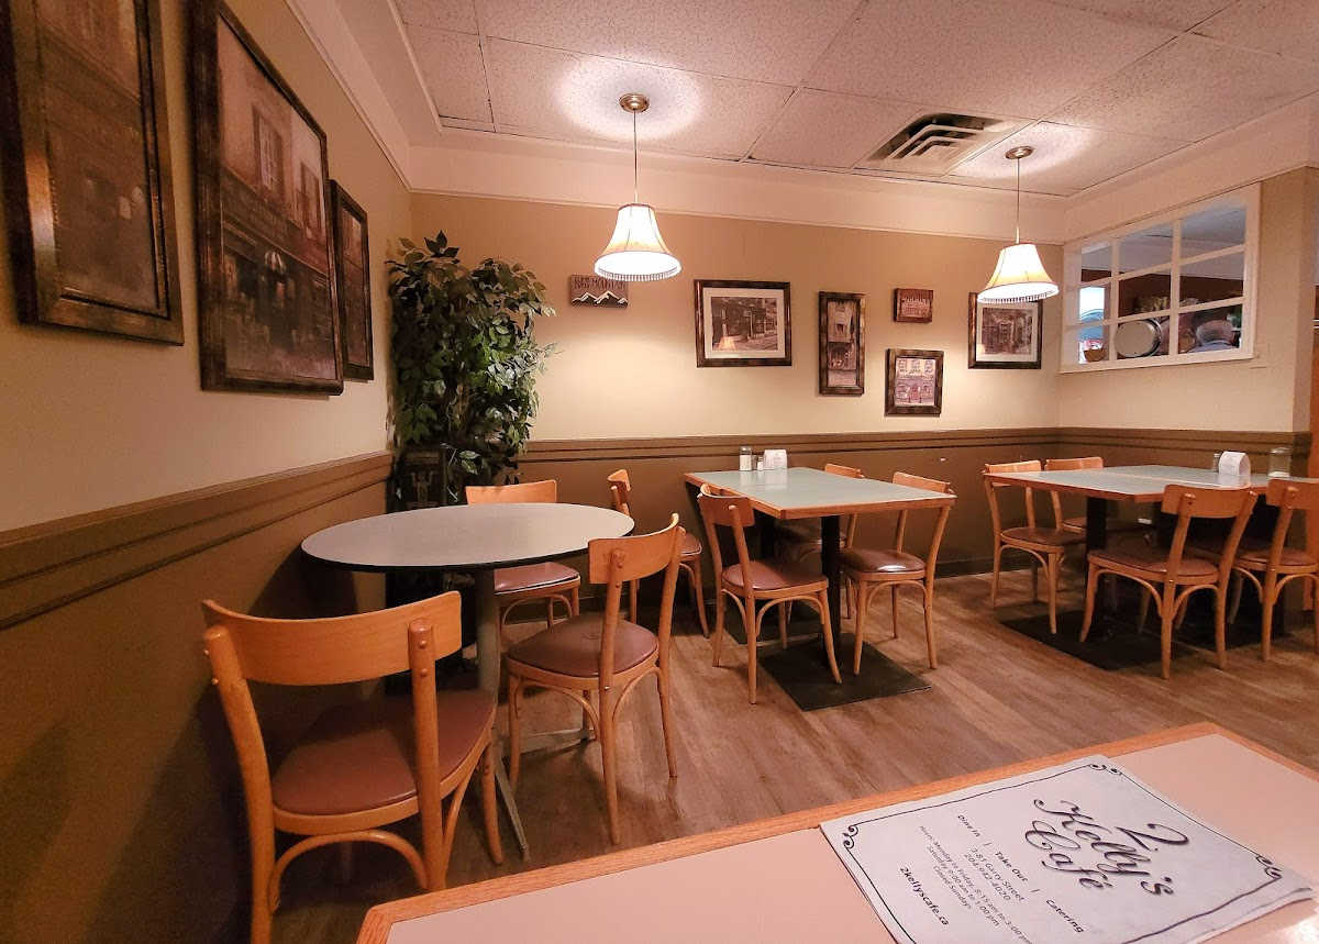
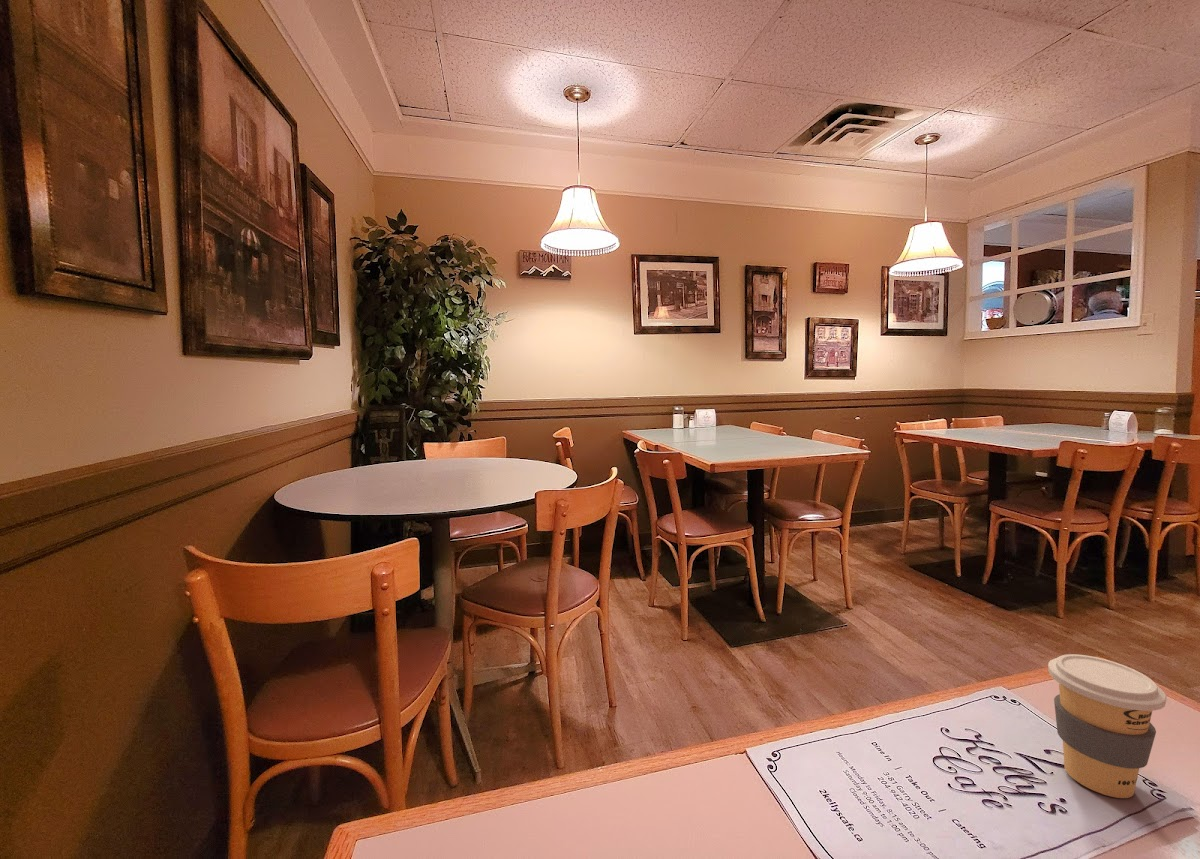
+ coffee cup [1047,653,1168,799]
